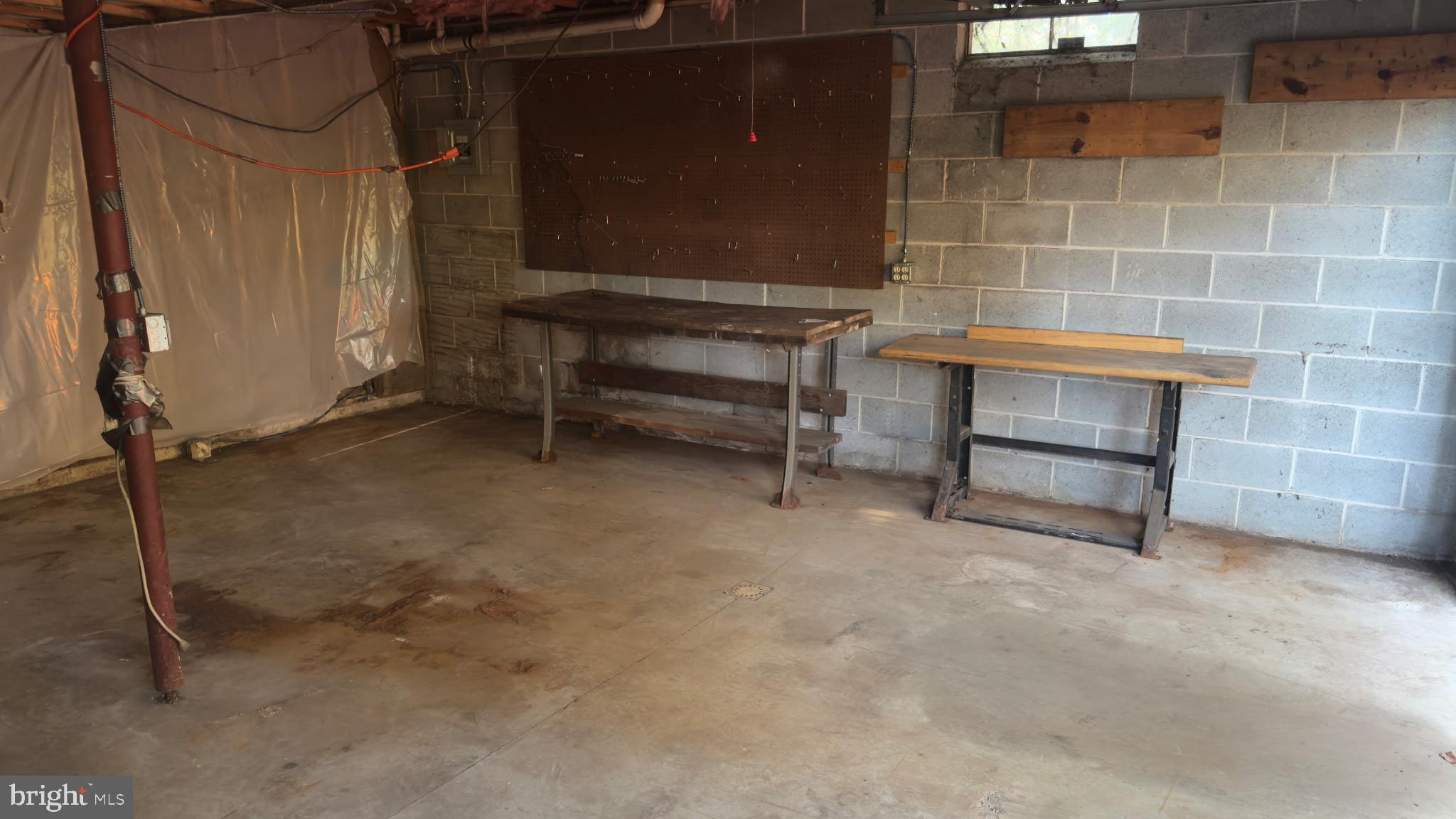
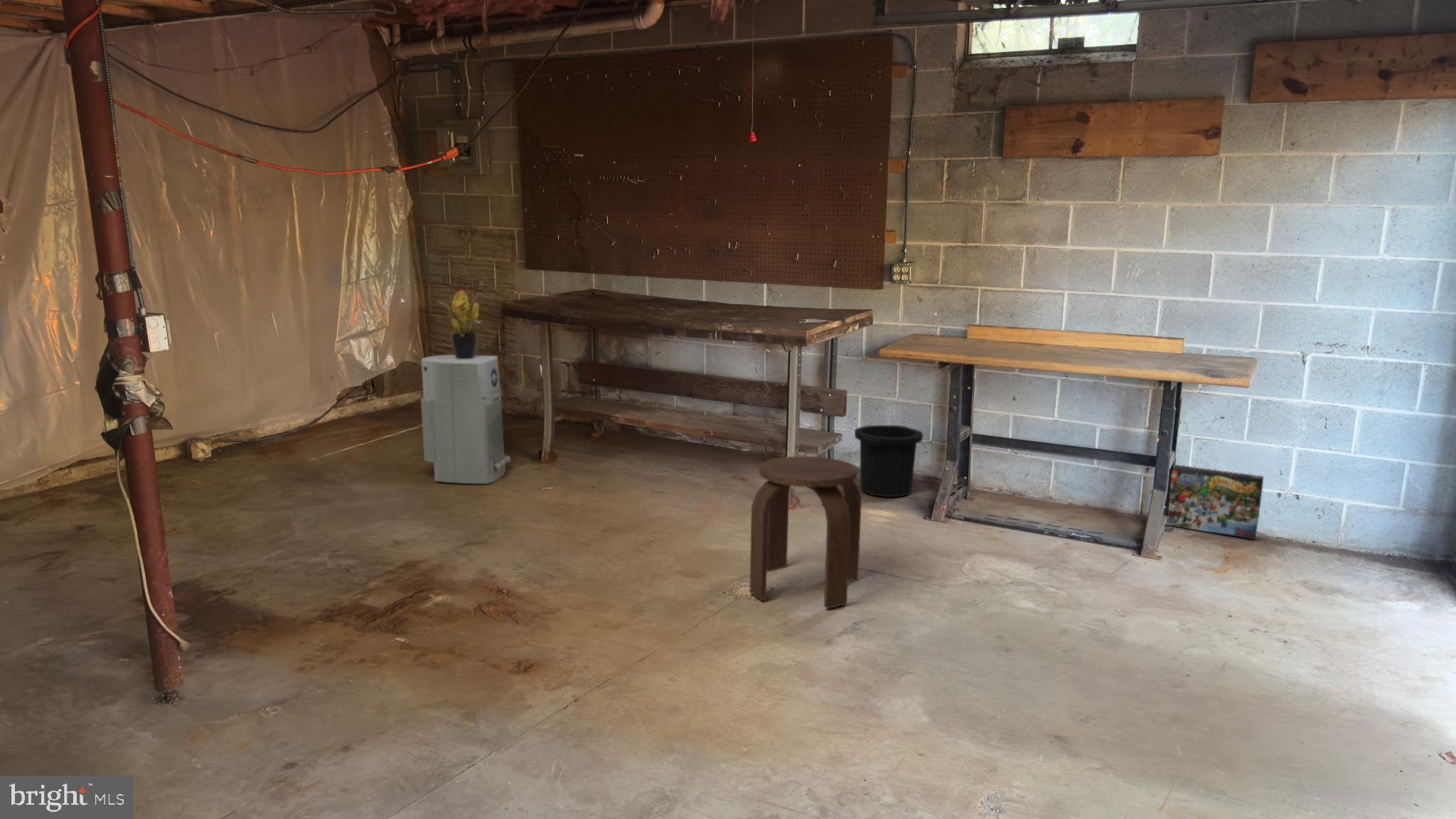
+ trash can [854,424,924,498]
+ box [1165,464,1264,540]
+ stool [749,456,862,609]
+ potted plant [435,289,481,359]
+ air purifier [420,354,512,485]
